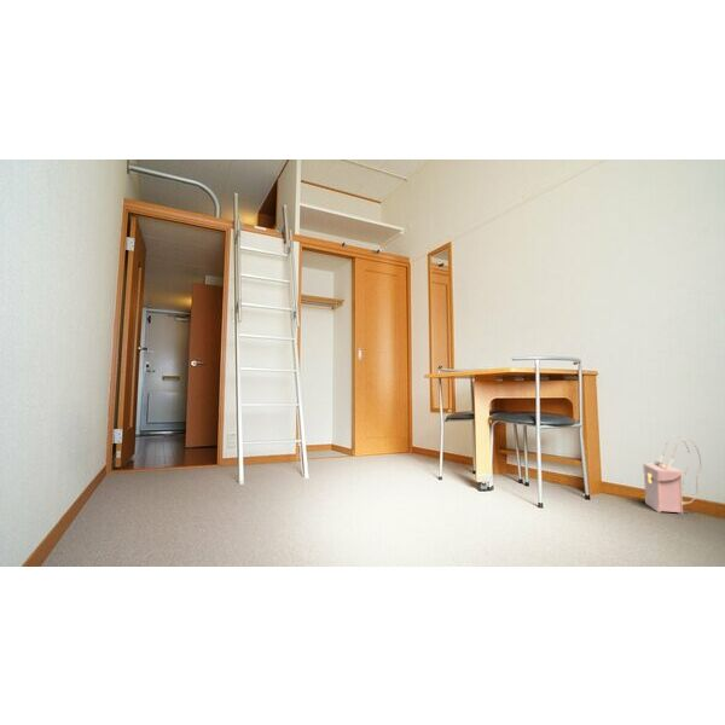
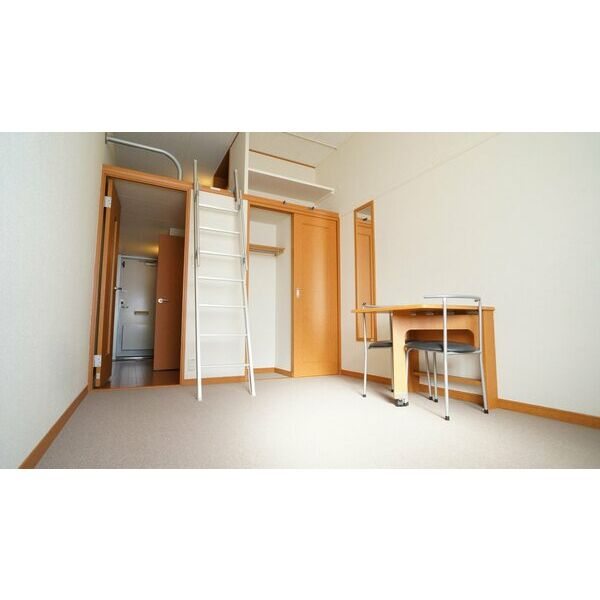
- satchel [642,435,702,516]
